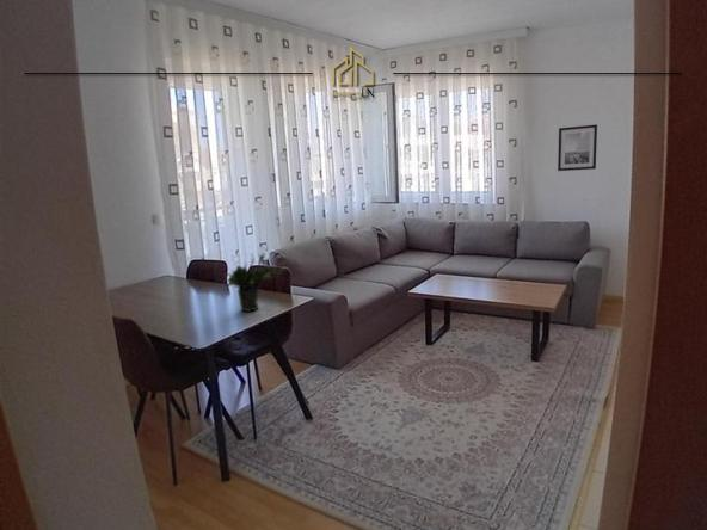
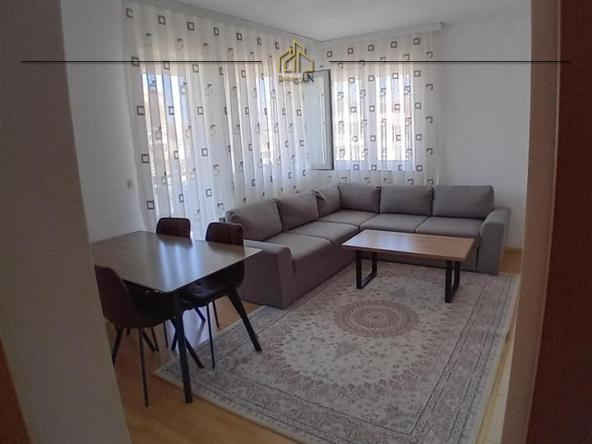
- potted plant [223,252,283,313]
- wall art [557,124,598,172]
